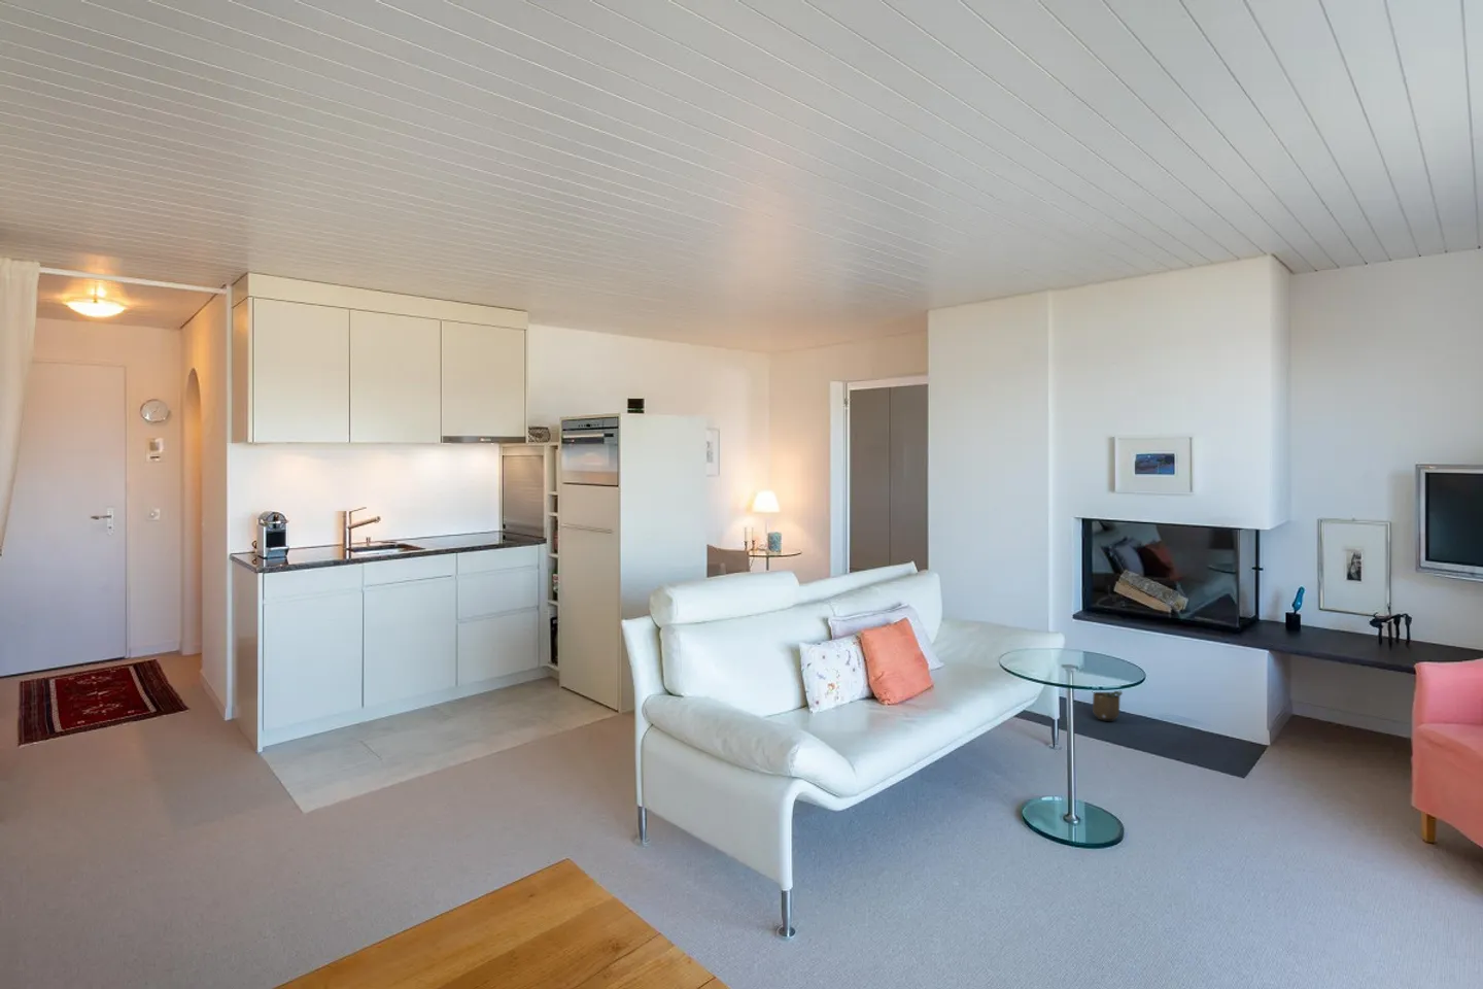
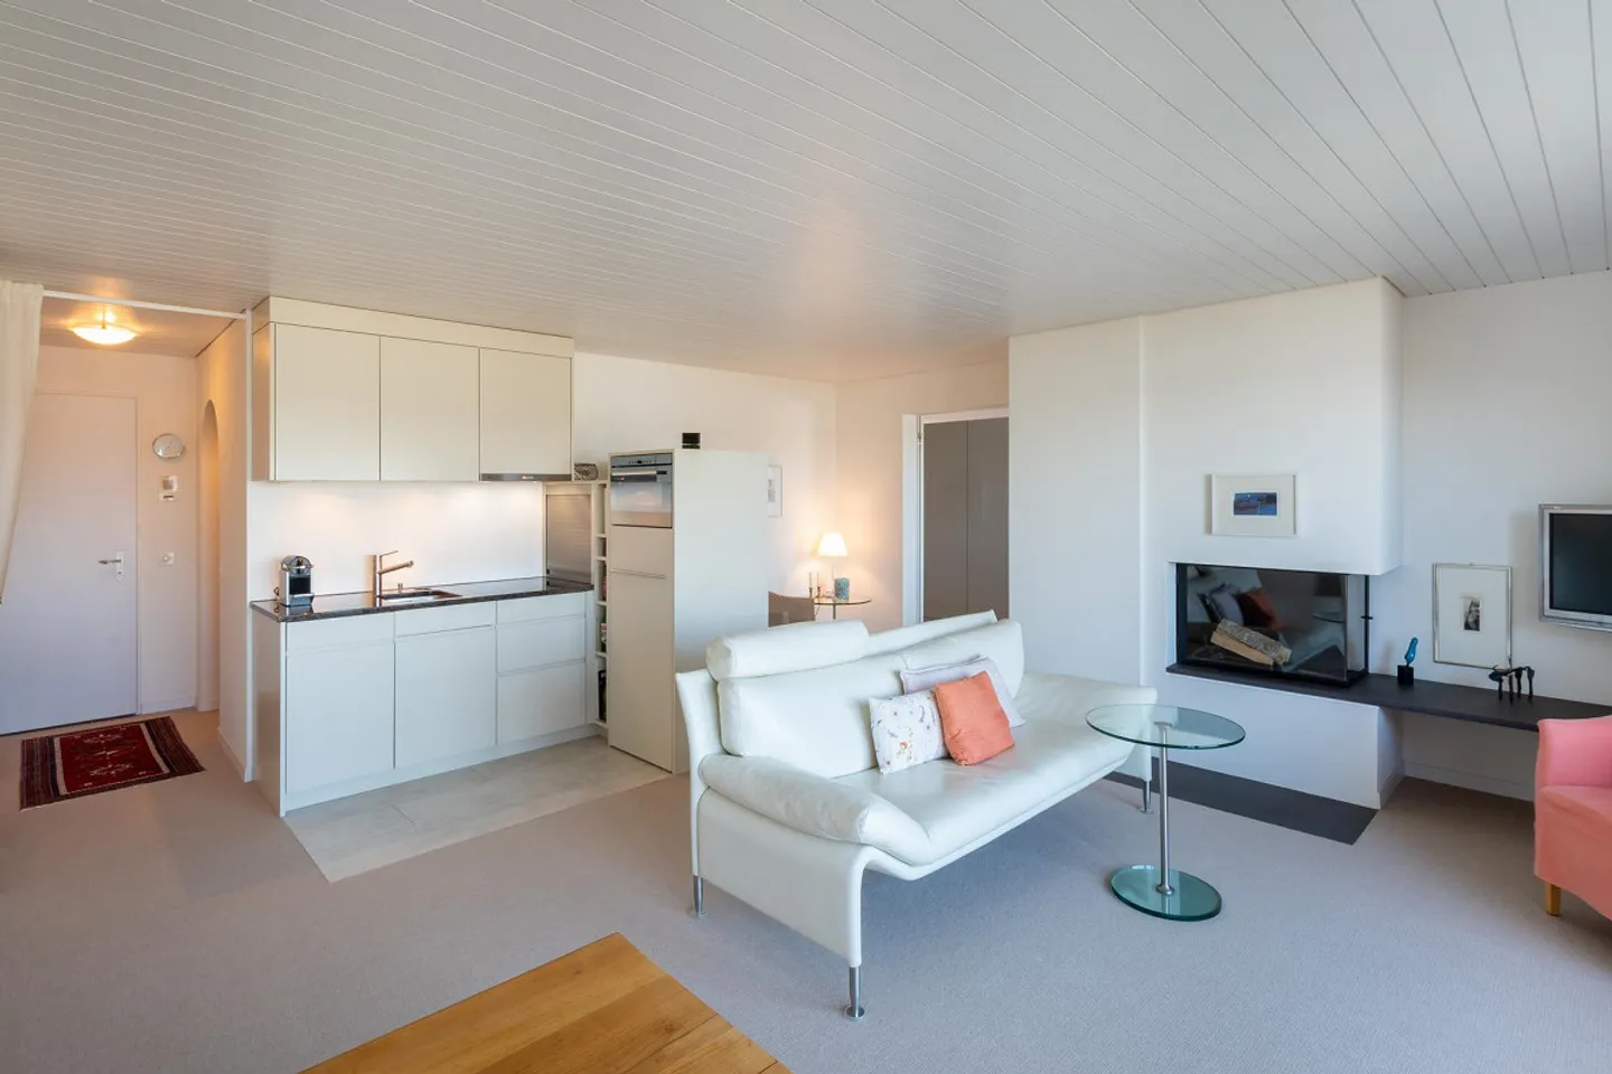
- potted plant [1091,690,1123,722]
